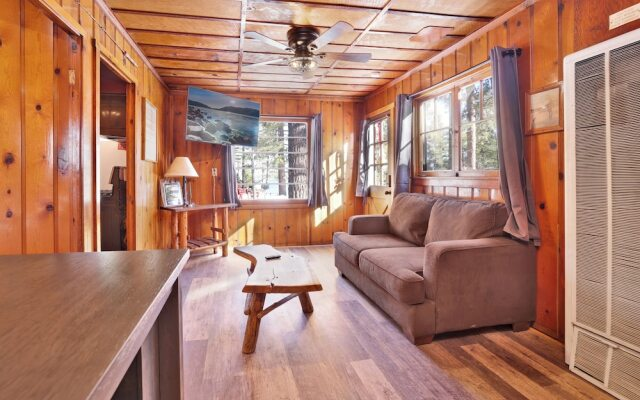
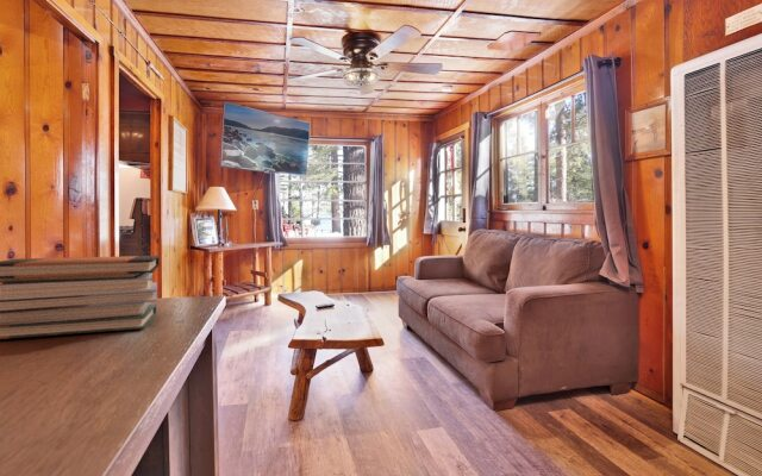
+ book stack [0,255,161,340]
